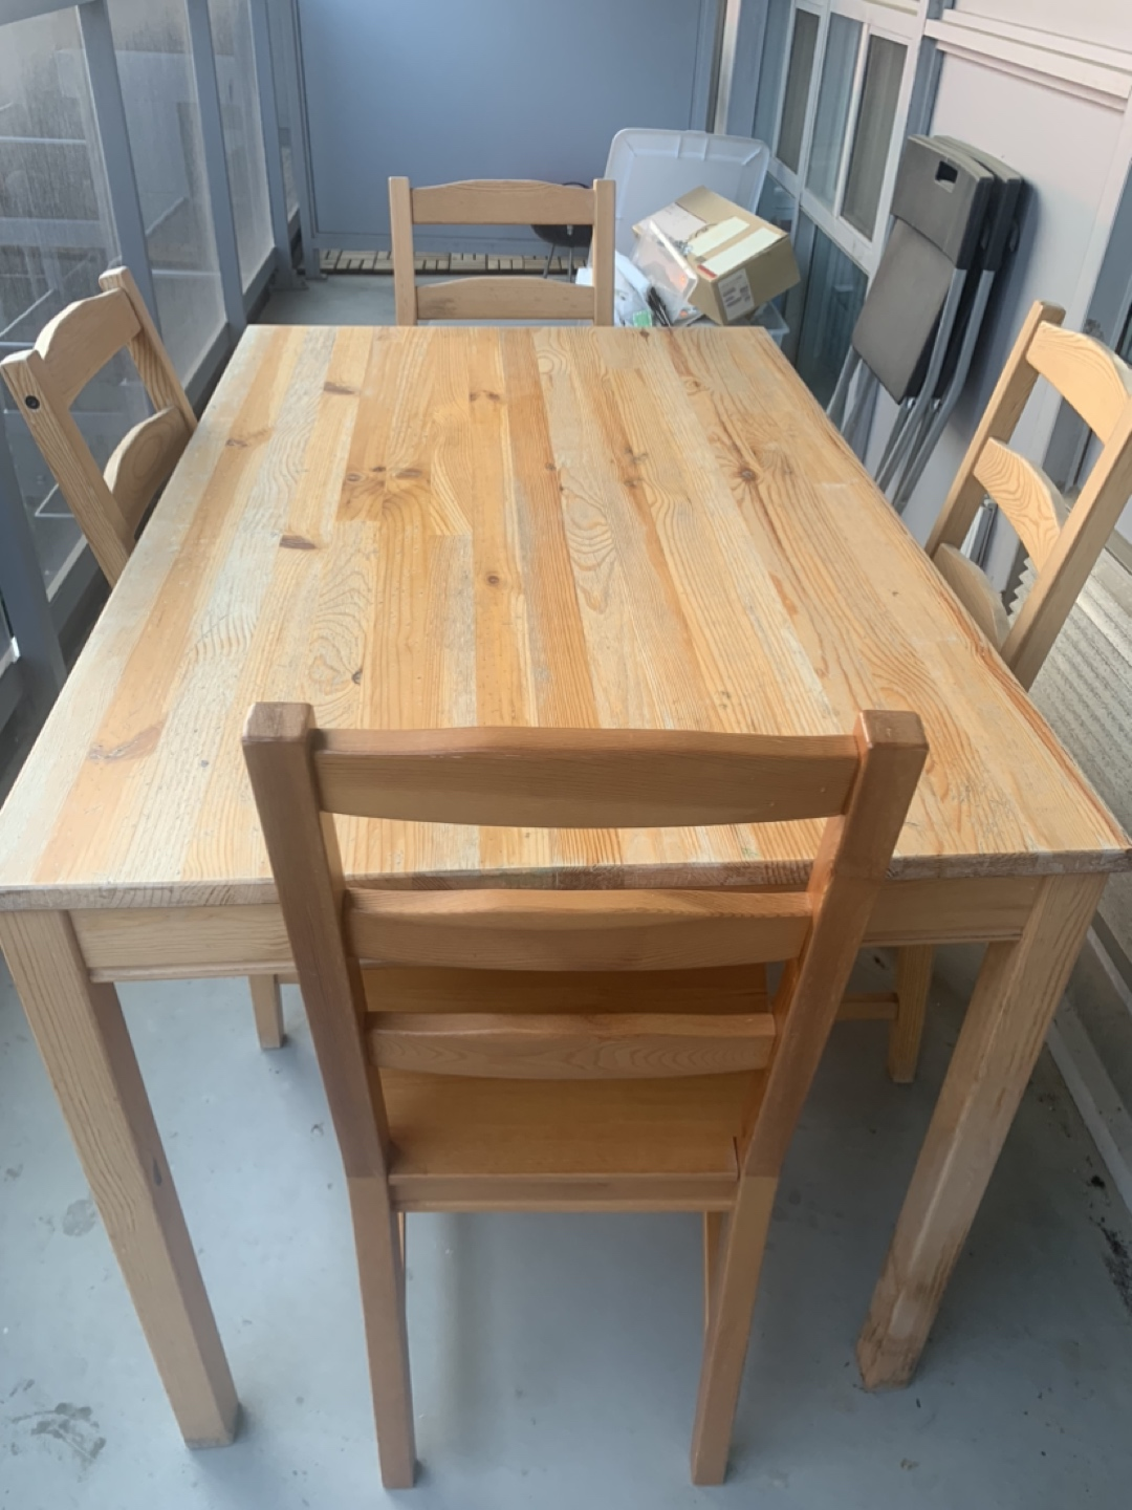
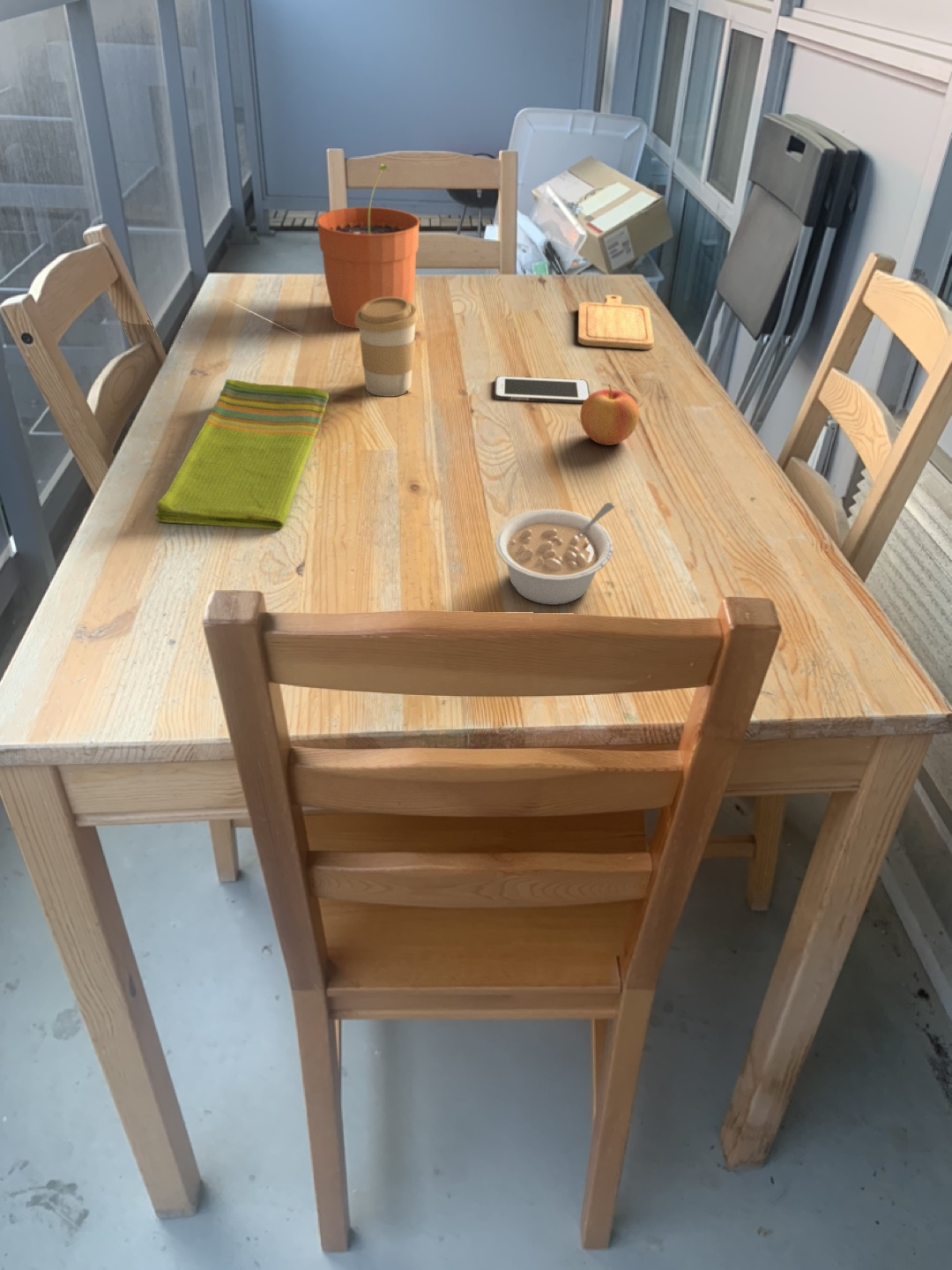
+ chopping board [577,294,655,350]
+ apple [579,384,640,446]
+ plant pot [315,162,421,330]
+ cell phone [494,375,591,404]
+ dish towel [154,378,330,530]
+ coffee cup [355,297,419,398]
+ legume [495,502,615,606]
